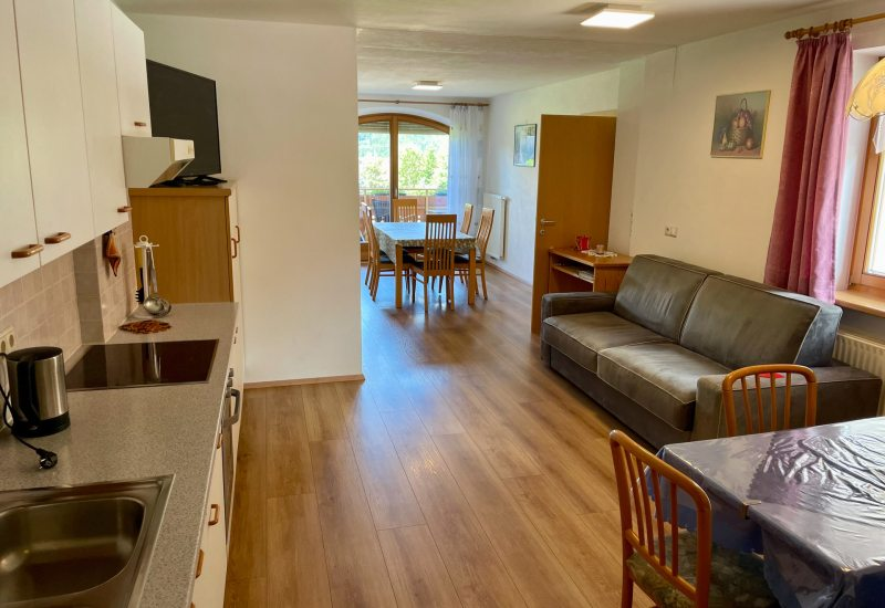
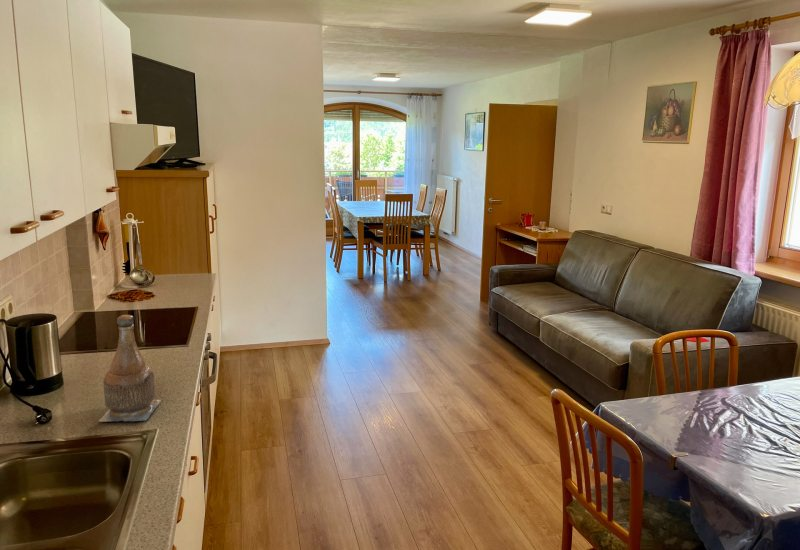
+ bottle [98,314,162,423]
